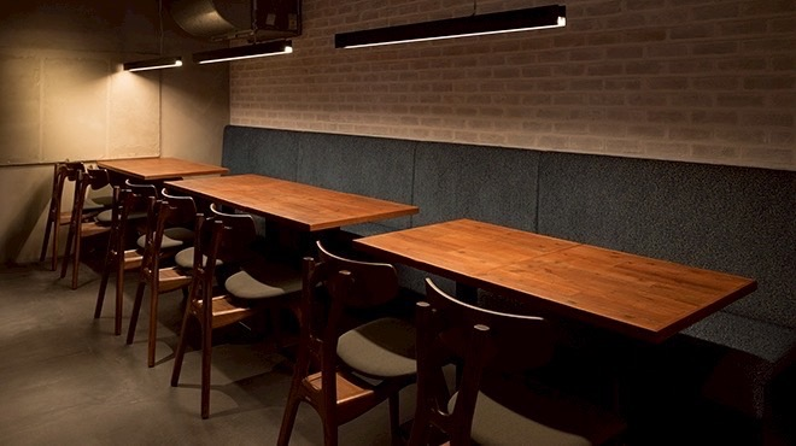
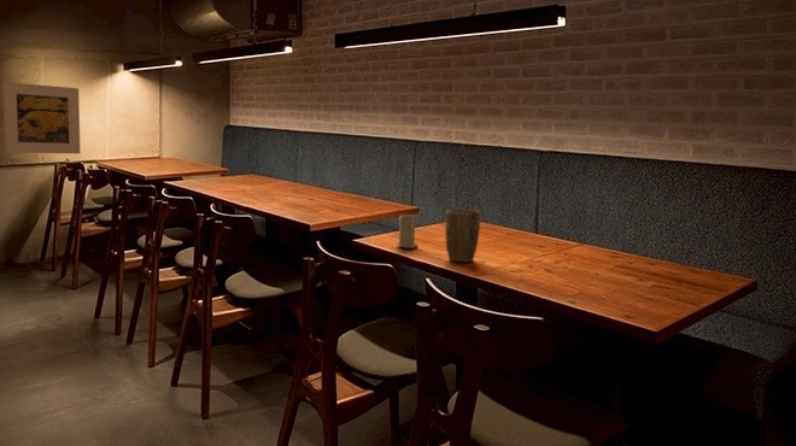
+ candle [396,213,420,250]
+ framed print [2,81,81,155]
+ plant pot [444,209,481,263]
